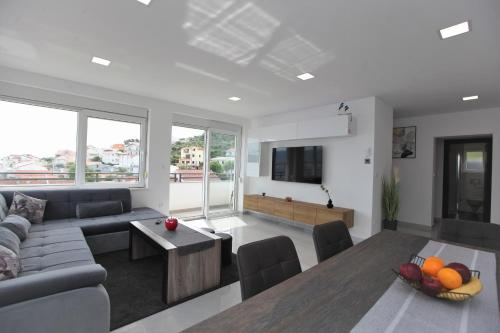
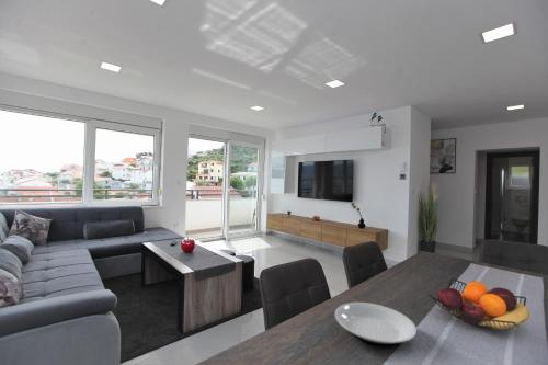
+ plate [334,301,418,346]
